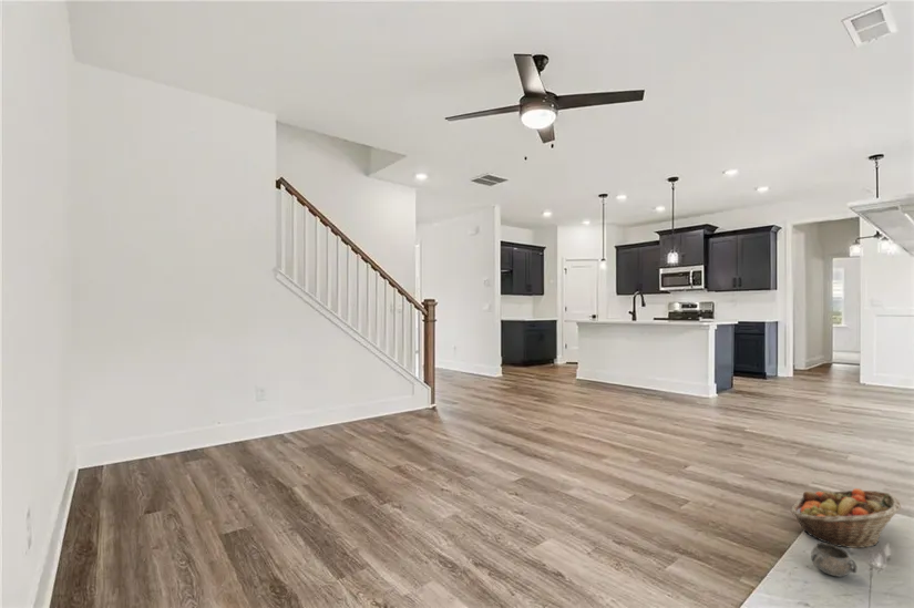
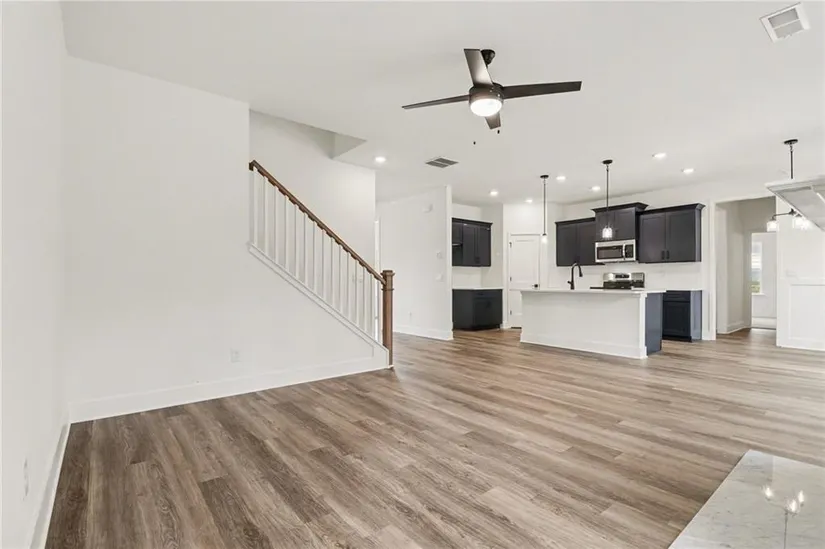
- decorative bowl [810,542,857,578]
- fruit basket [790,487,902,549]
